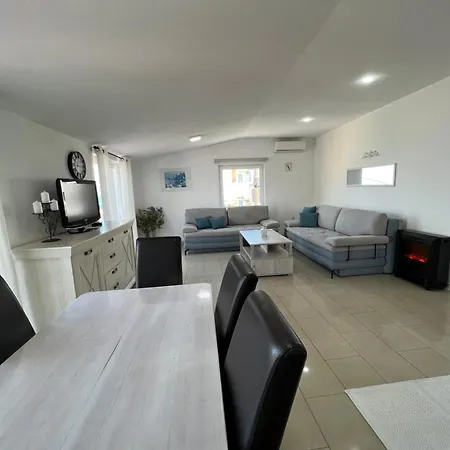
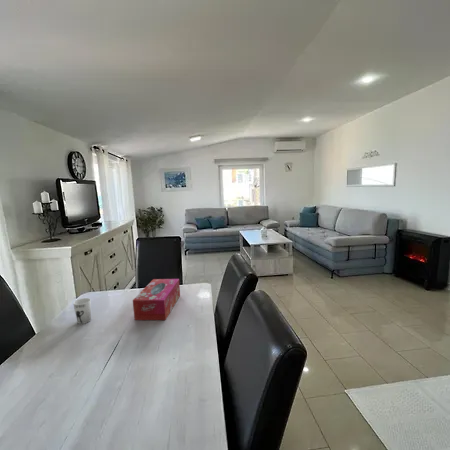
+ tissue box [132,278,181,321]
+ cup [72,297,92,325]
